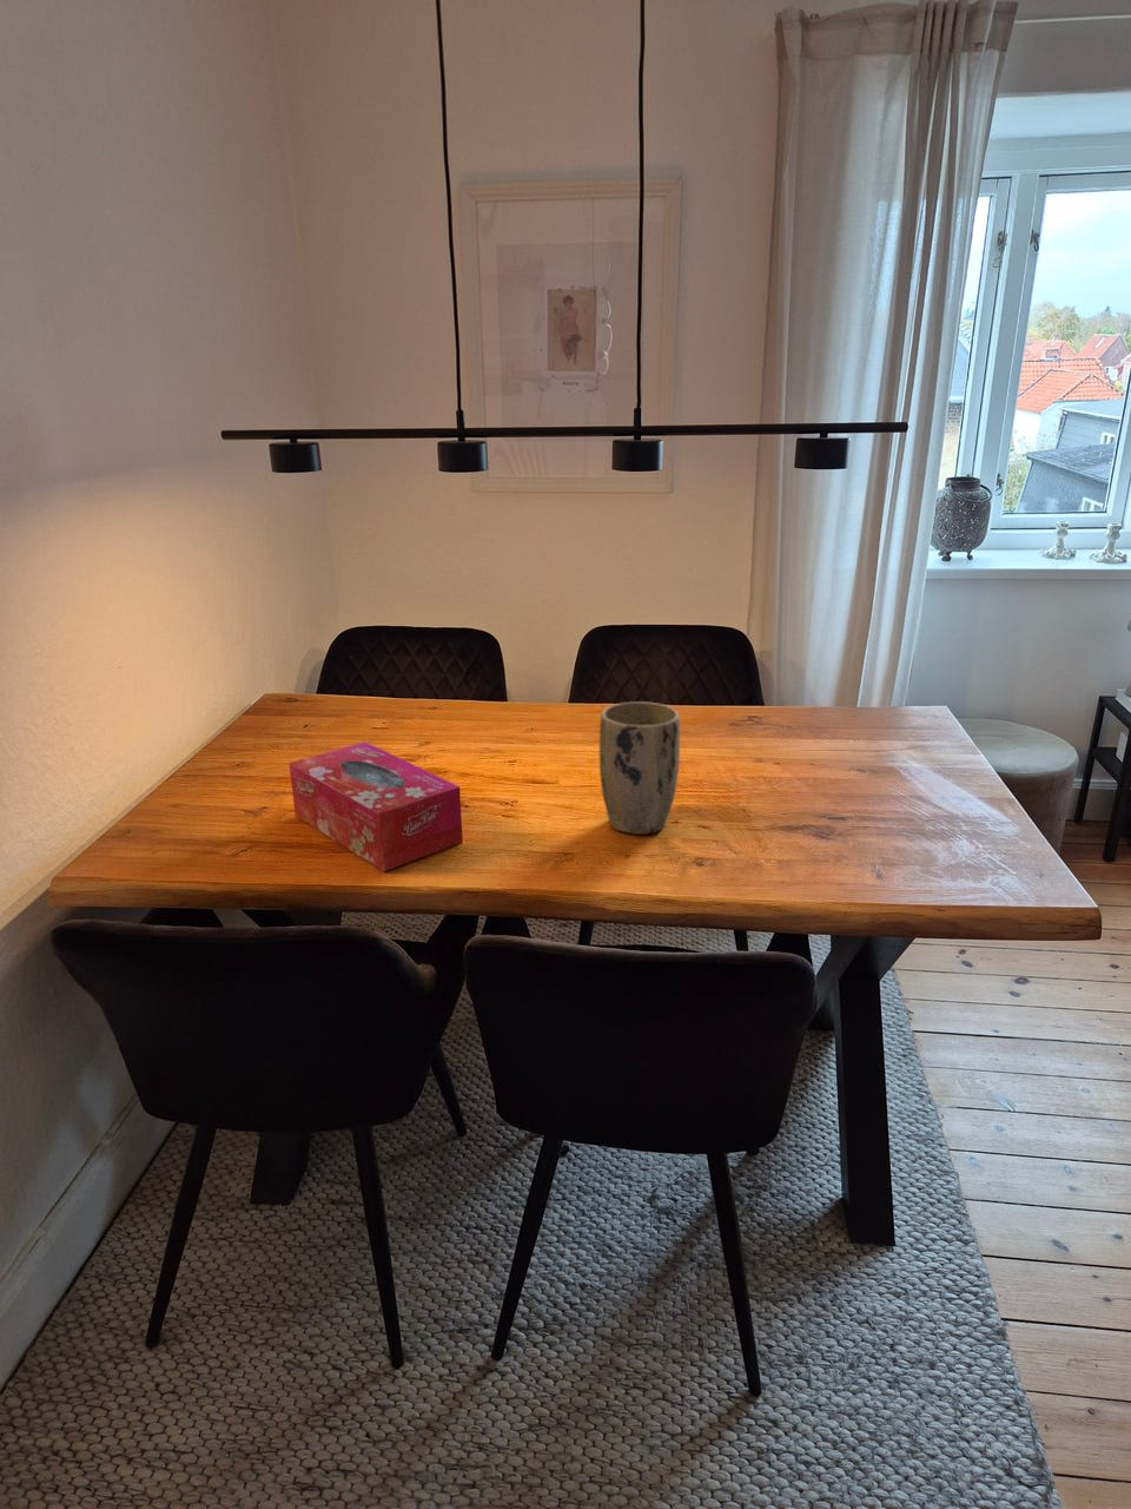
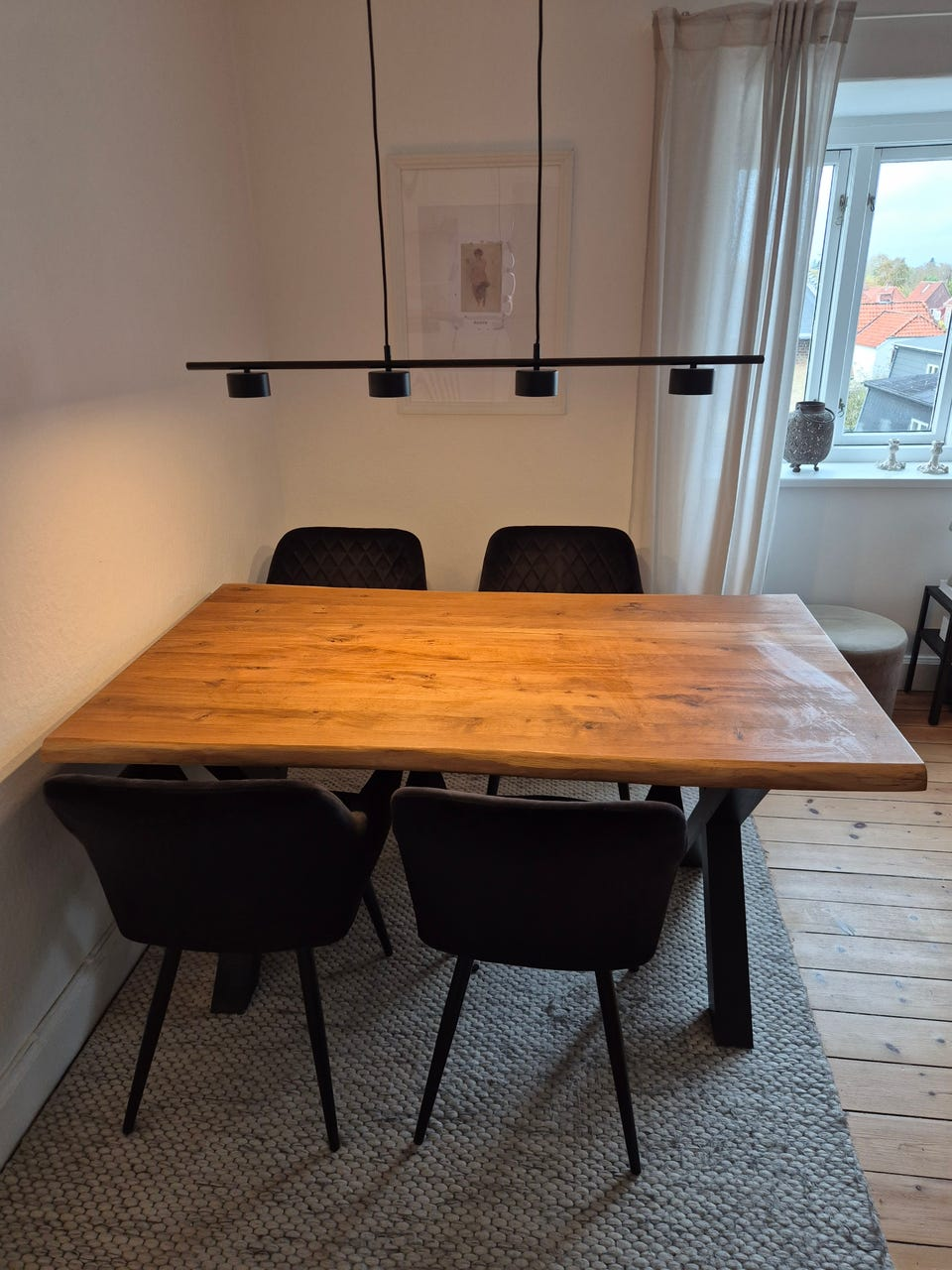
- plant pot [599,700,681,834]
- tissue box [288,740,465,872]
